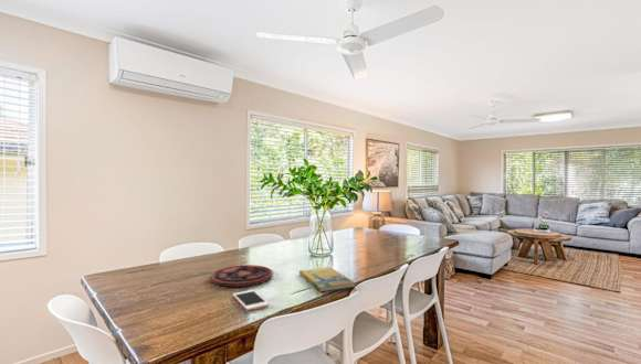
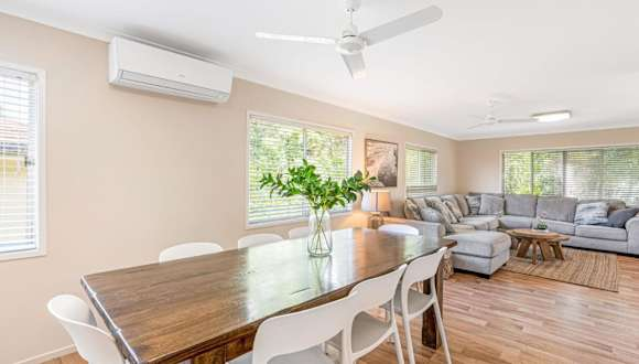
- cell phone [232,289,270,312]
- booklet [298,266,356,292]
- plate [210,264,274,288]
